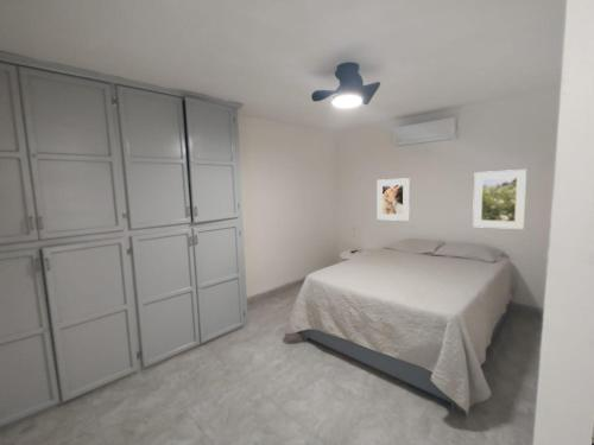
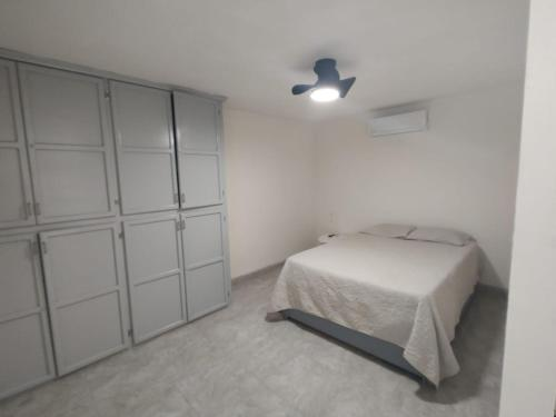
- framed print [472,169,527,230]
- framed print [375,177,411,222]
